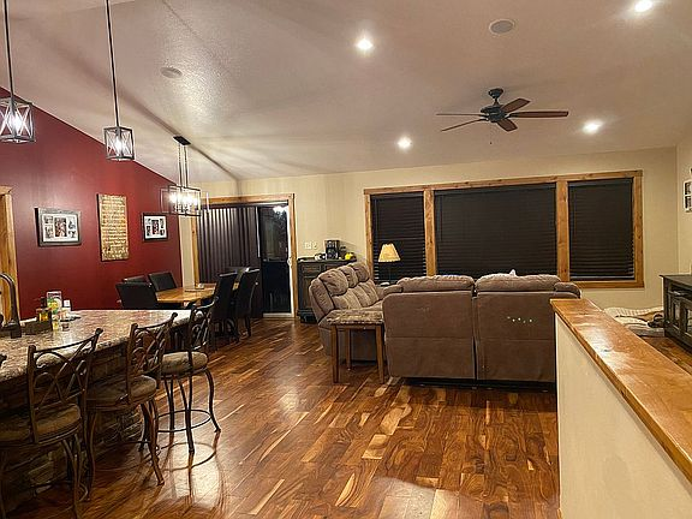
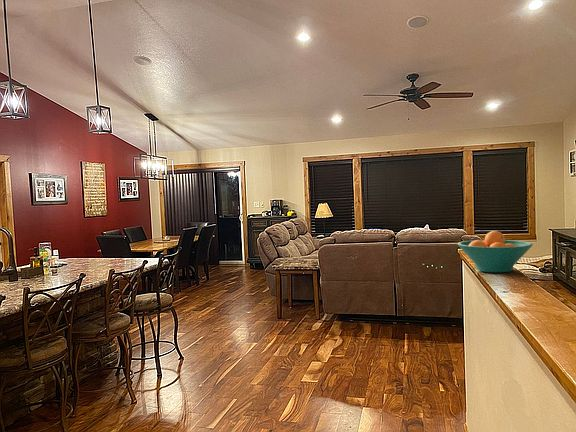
+ fruit bowl [457,230,534,274]
